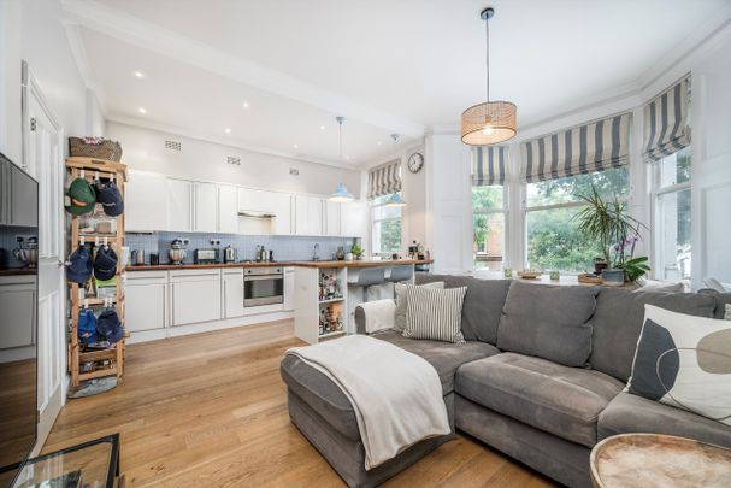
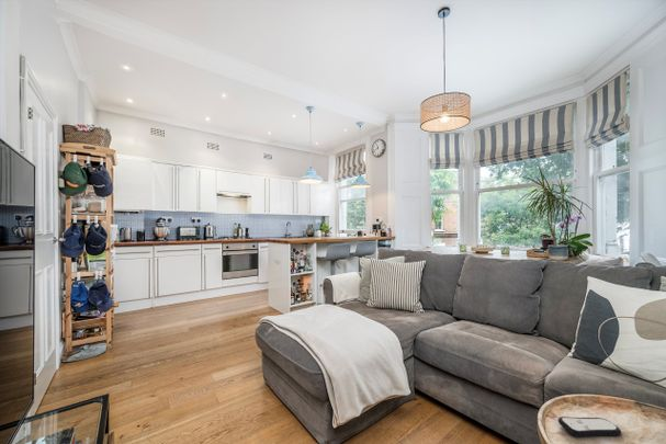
+ remote control [557,415,622,439]
